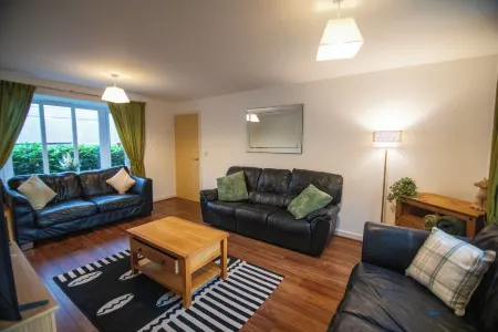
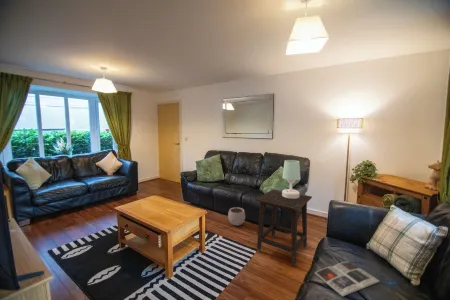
+ magazine [314,260,381,297]
+ side table [254,189,313,267]
+ table lamp [281,159,301,199]
+ plant pot [227,205,246,226]
